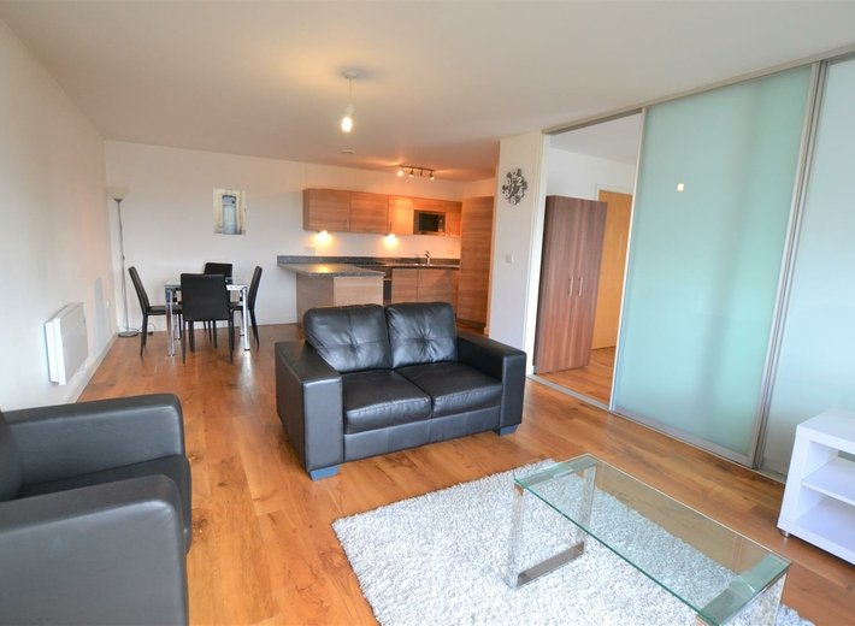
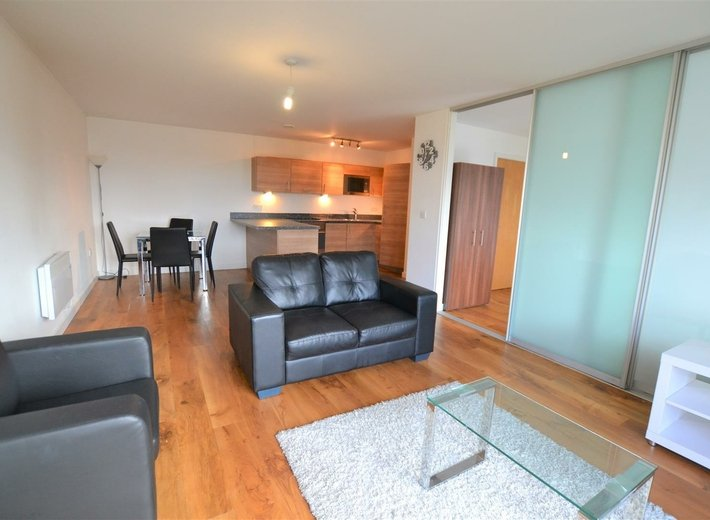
- wall art [212,187,247,236]
